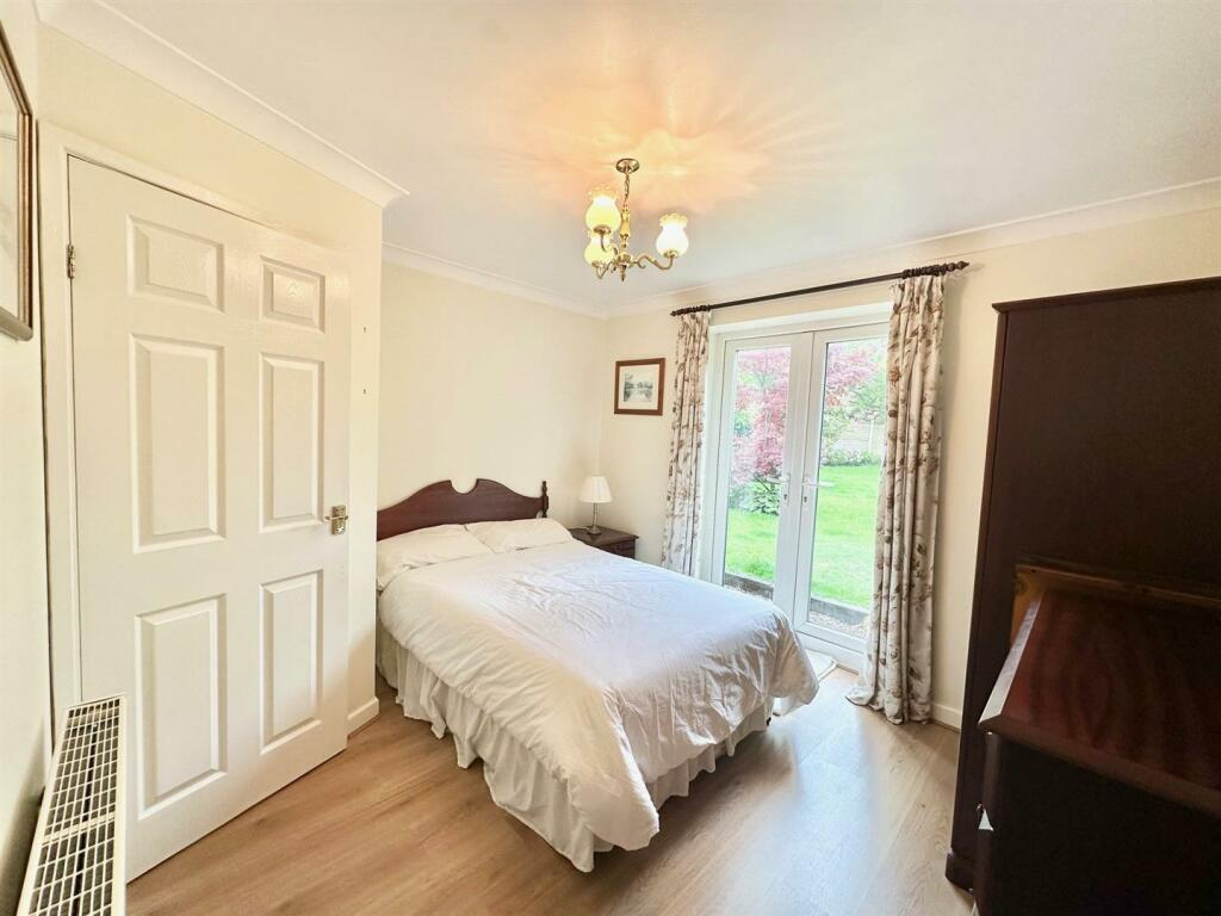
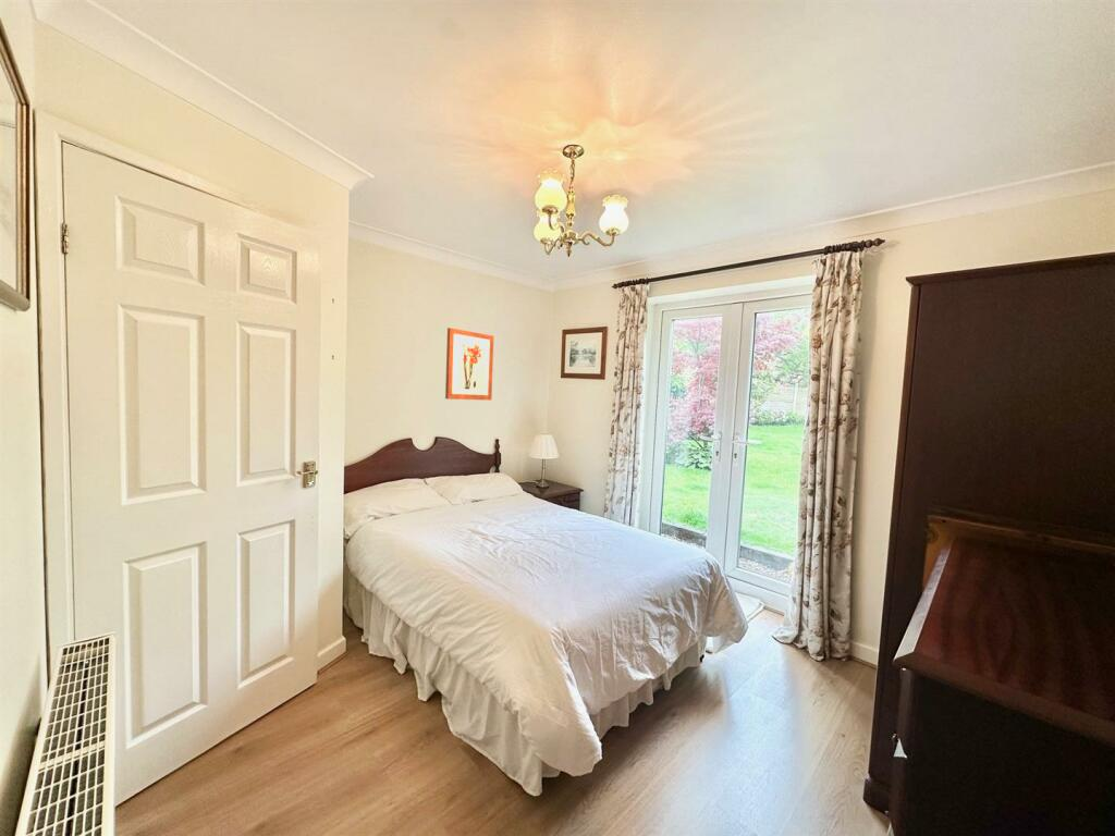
+ wall art [444,327,494,402]
